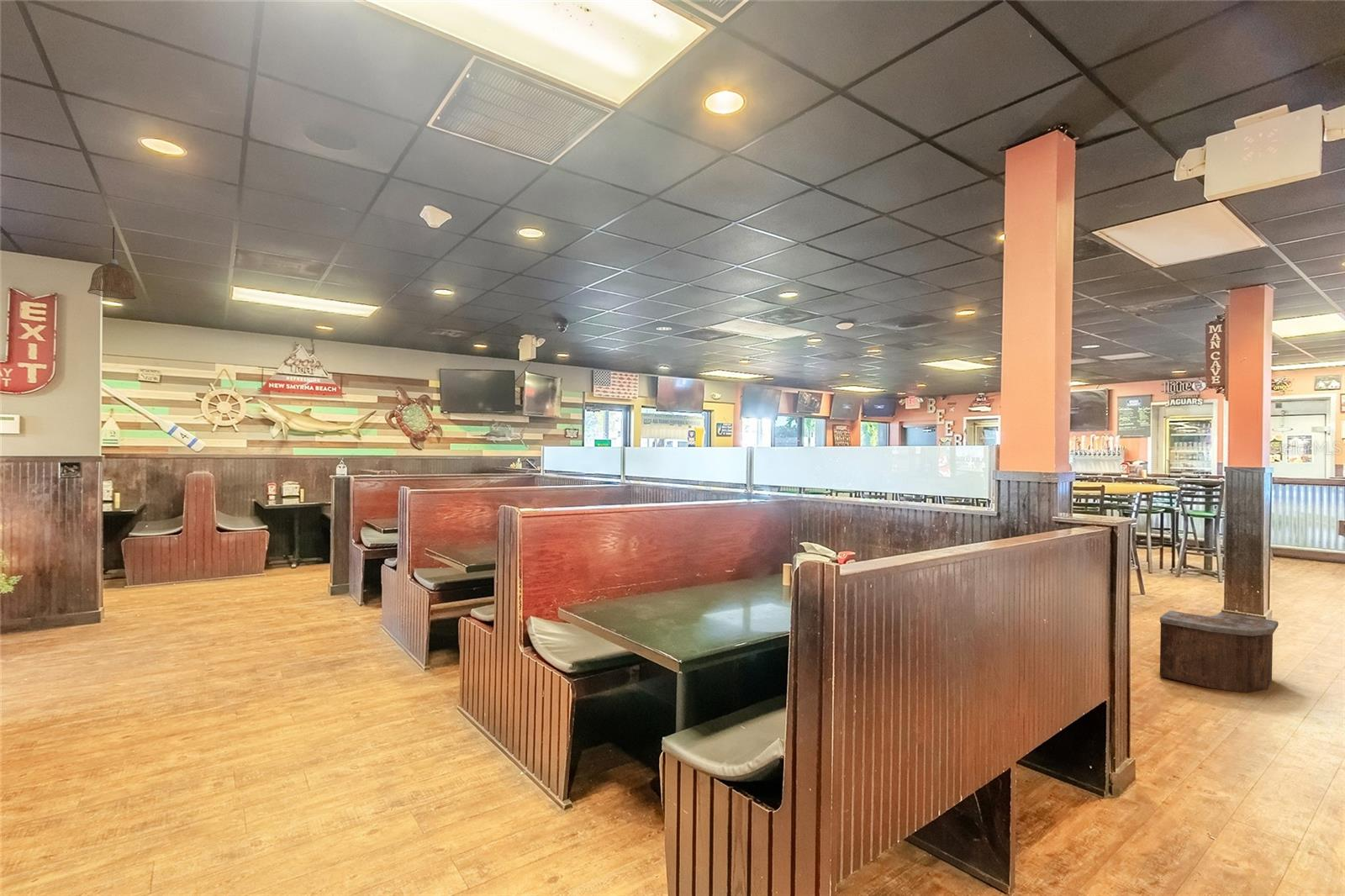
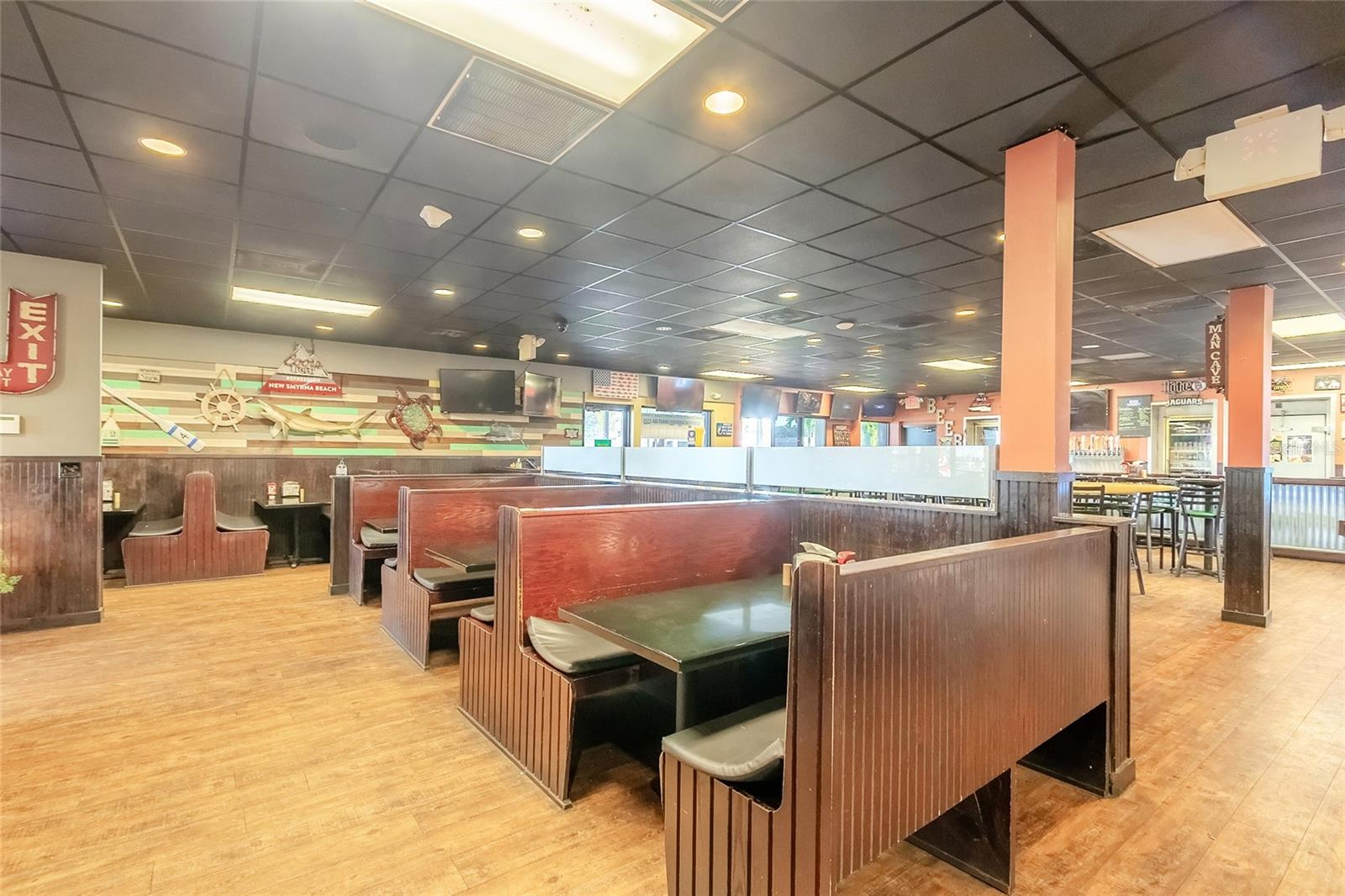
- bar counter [1159,609,1279,693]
- pendant lamp [87,226,138,300]
